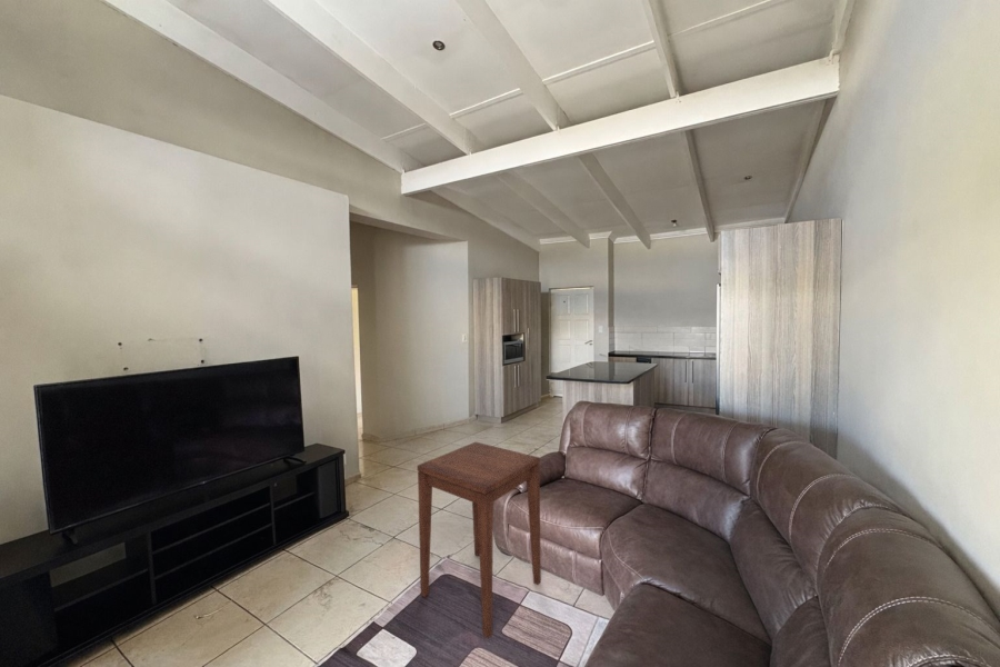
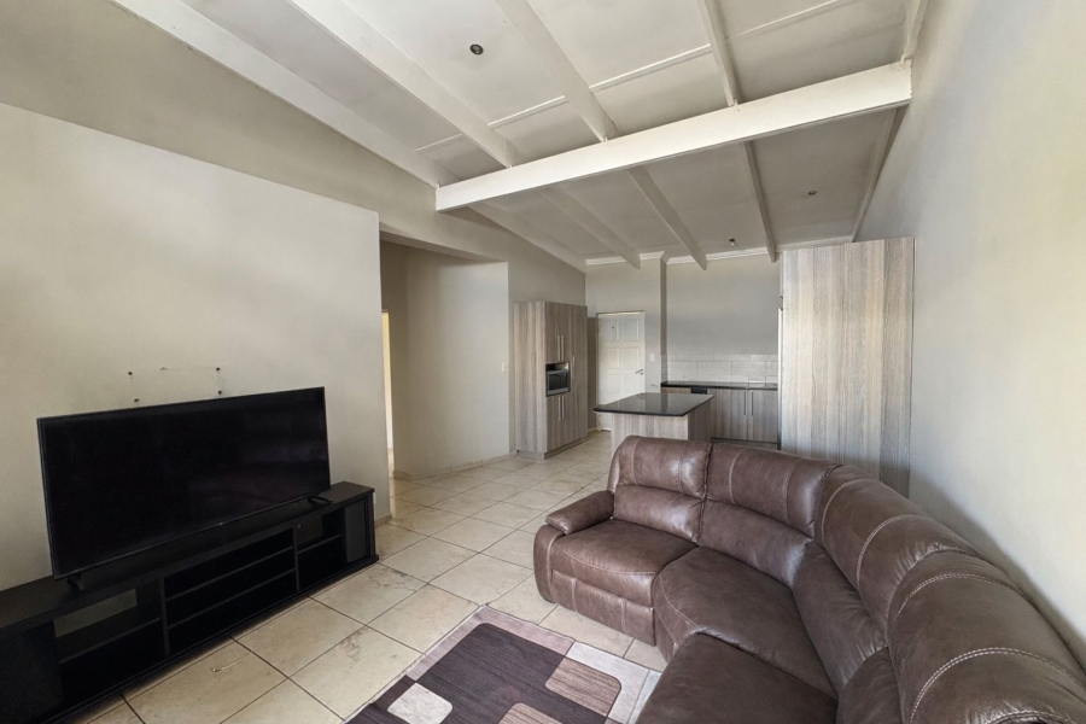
- side table [417,441,542,639]
